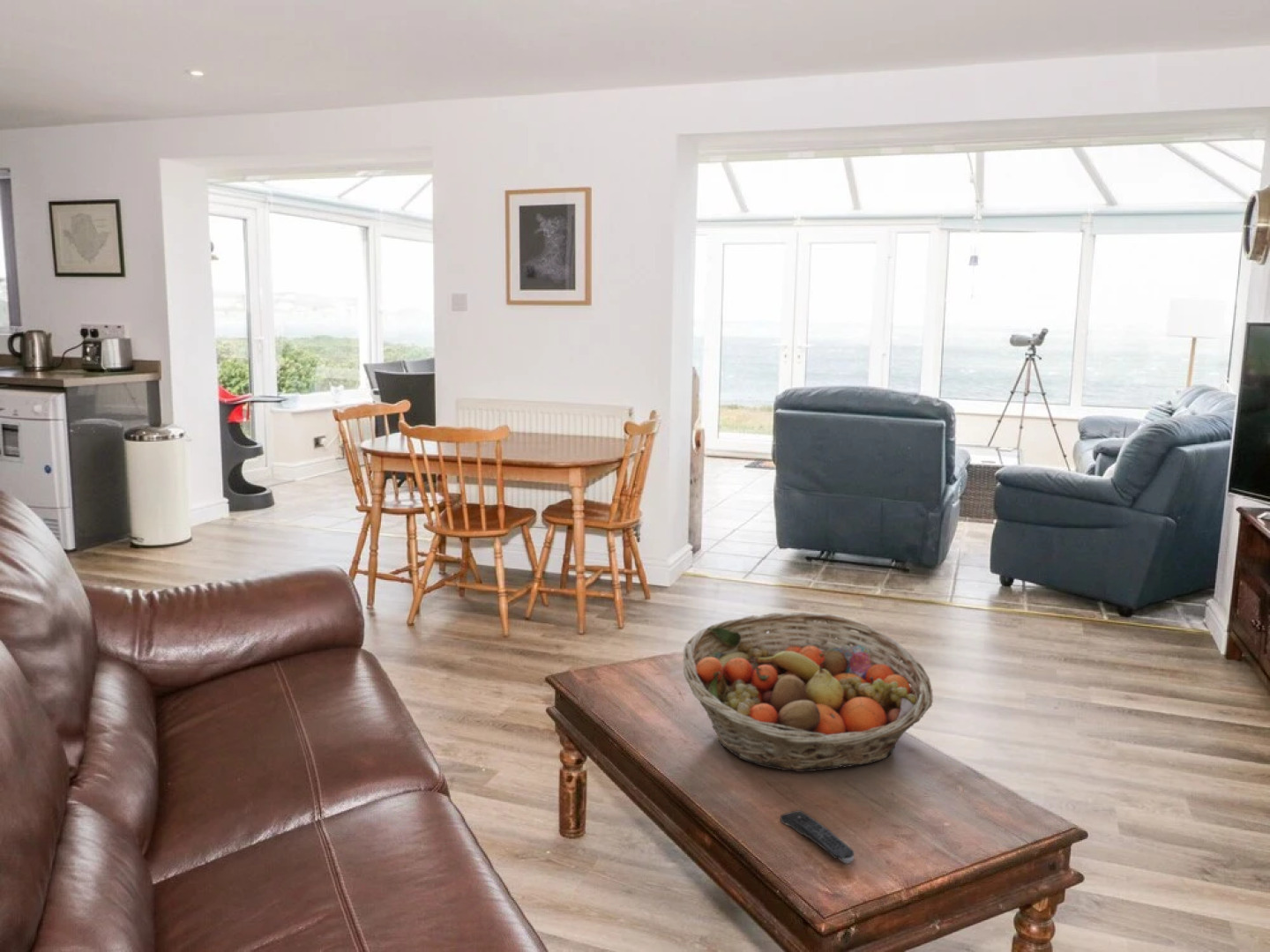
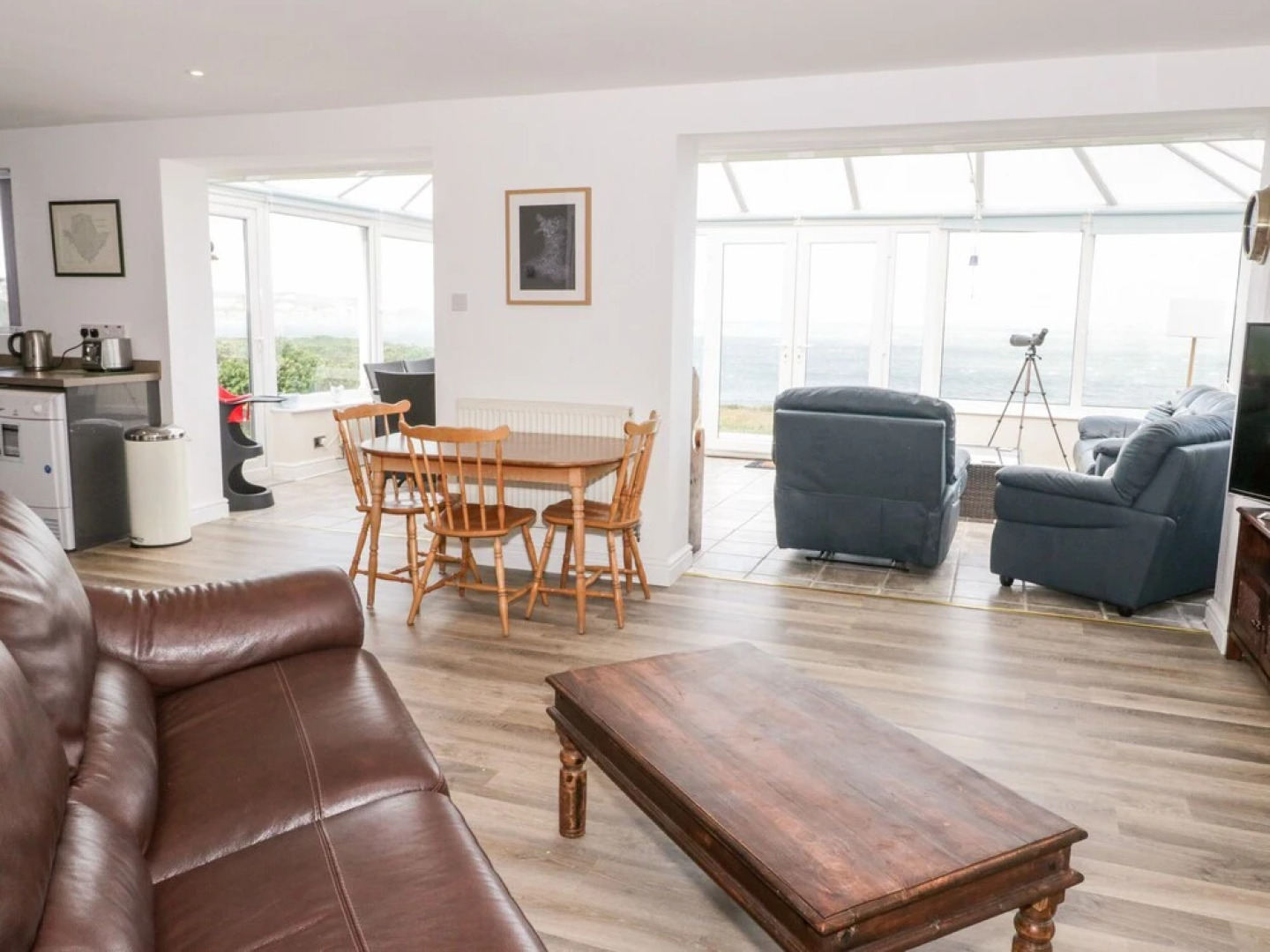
- remote control [780,809,855,865]
- fruit basket [683,611,934,772]
